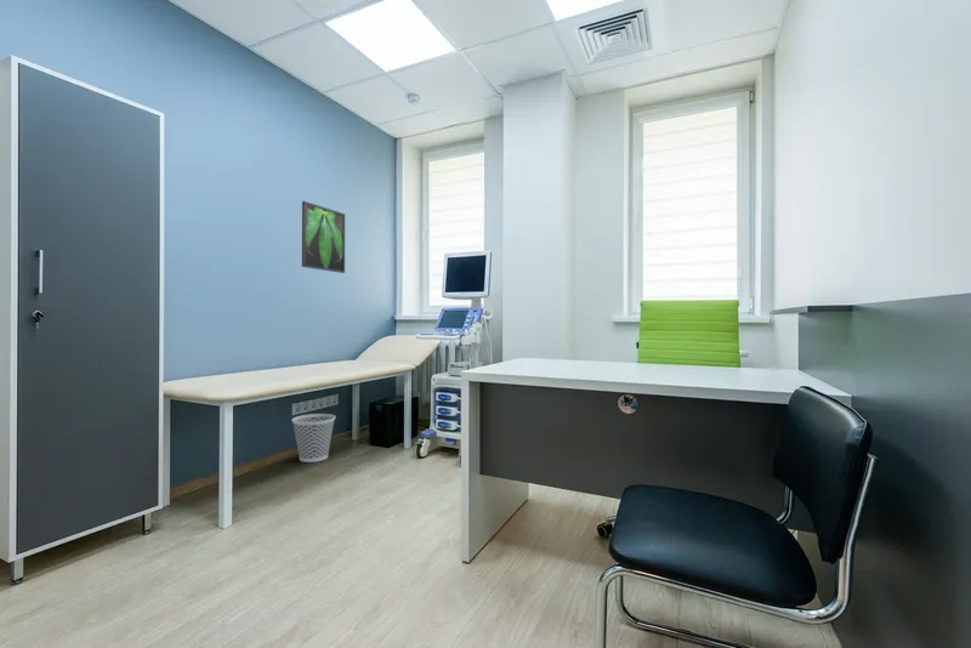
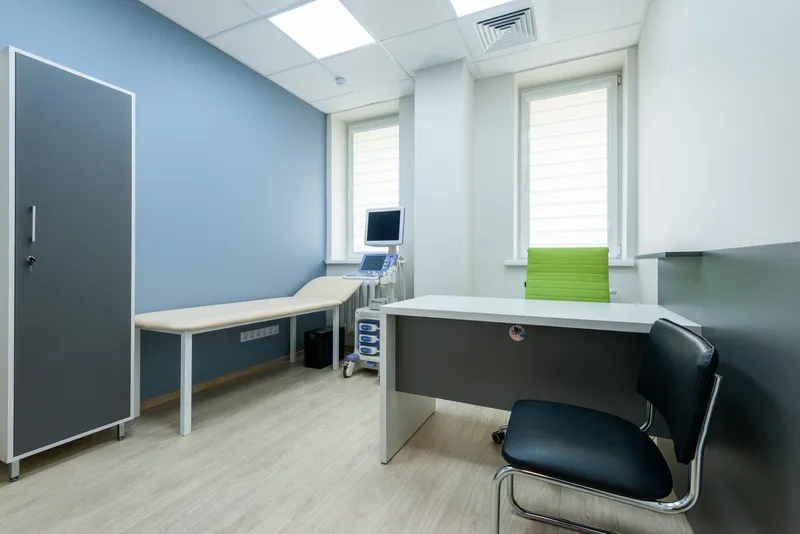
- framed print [301,200,346,274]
- wastebasket [291,413,336,464]
